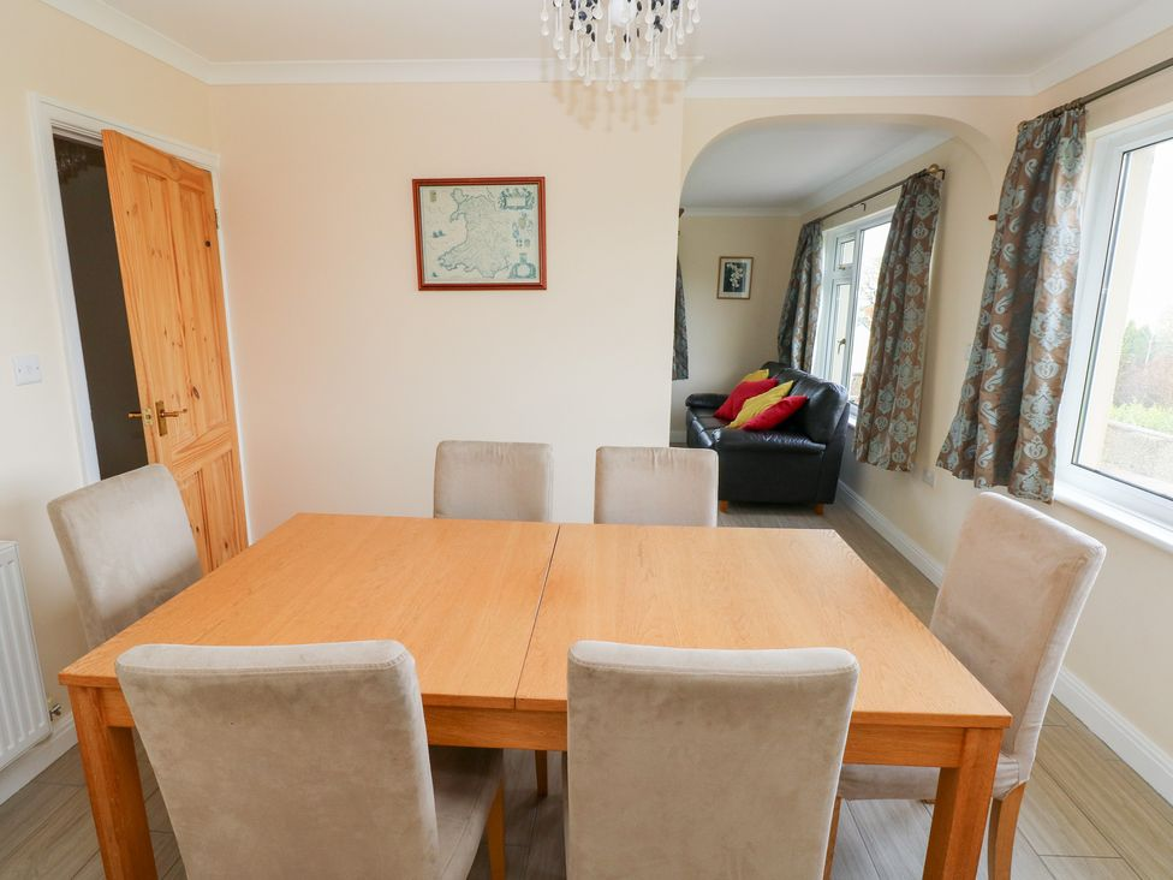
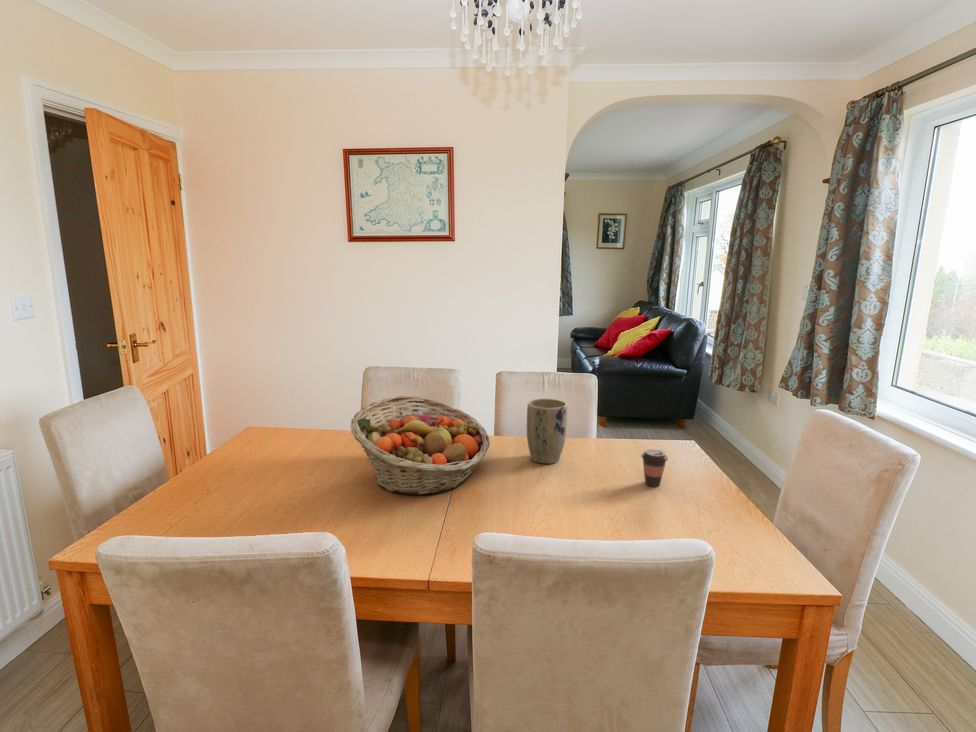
+ coffee cup [640,448,669,487]
+ fruit basket [350,395,491,496]
+ plant pot [526,398,568,465]
